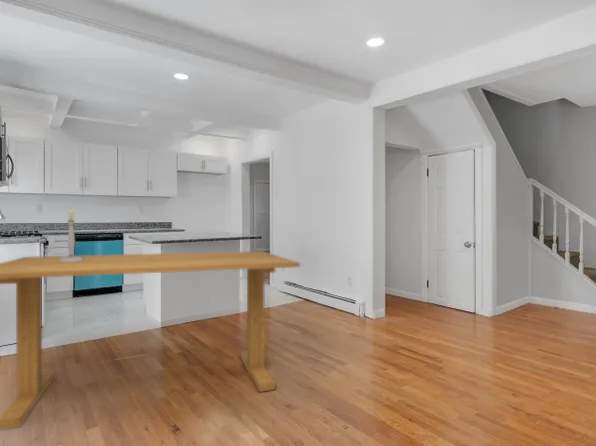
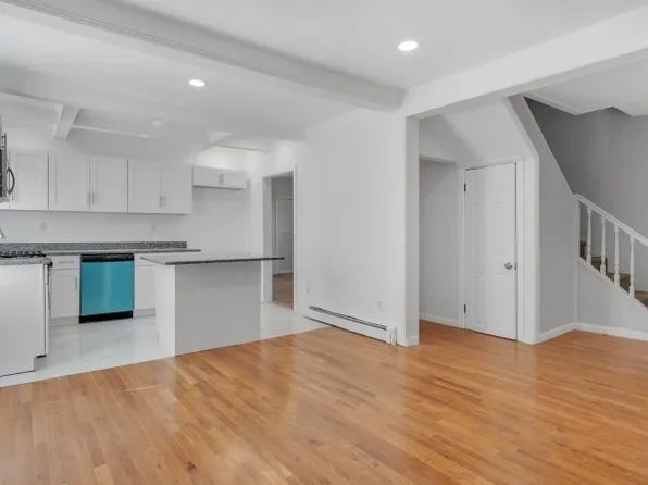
- candlestick [60,208,90,262]
- dining table [0,250,301,430]
